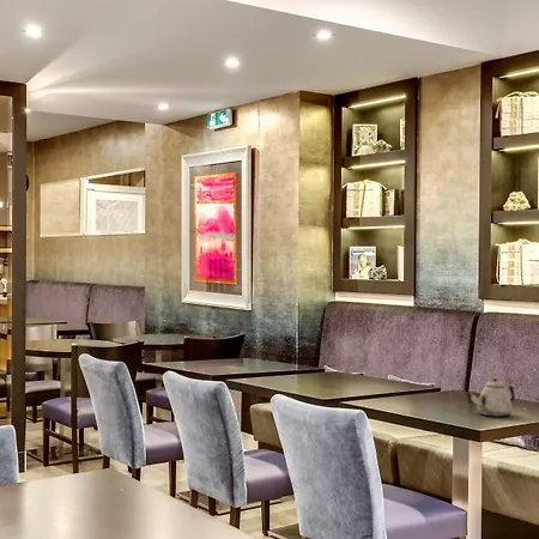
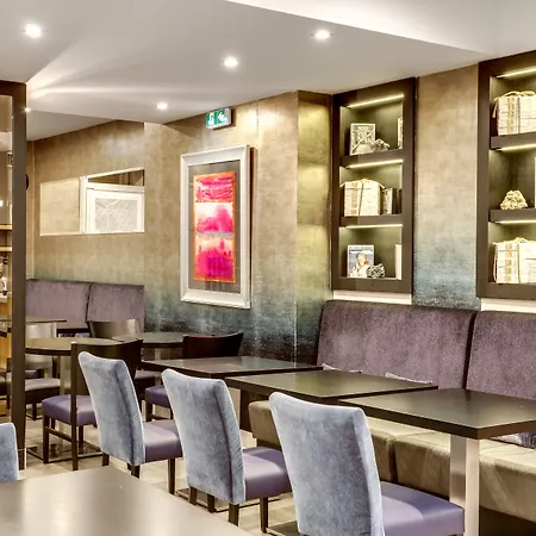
- teapot [468,377,516,418]
